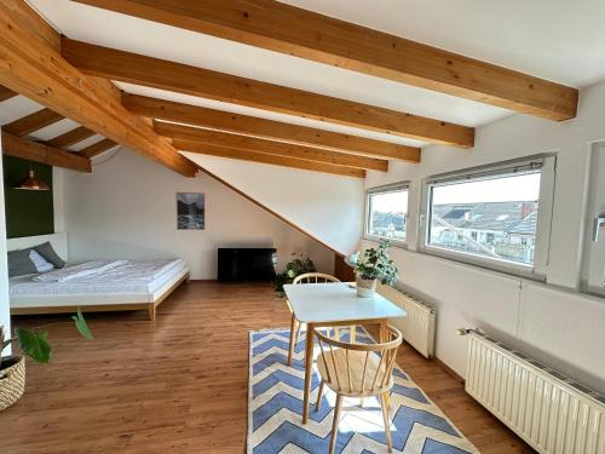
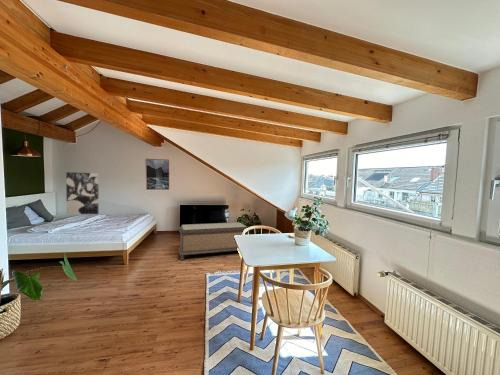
+ wall art [65,171,99,215]
+ bench [177,222,249,261]
